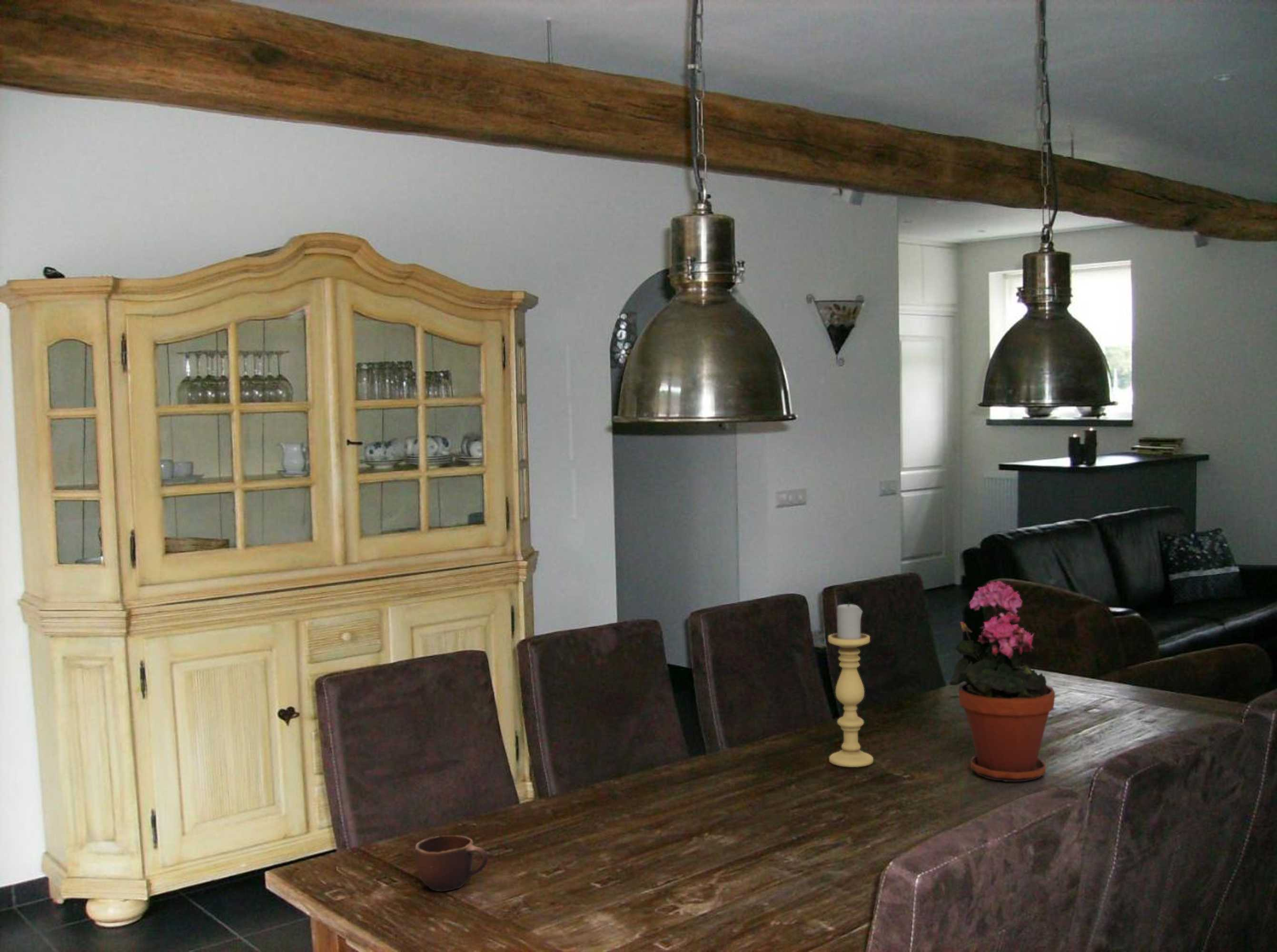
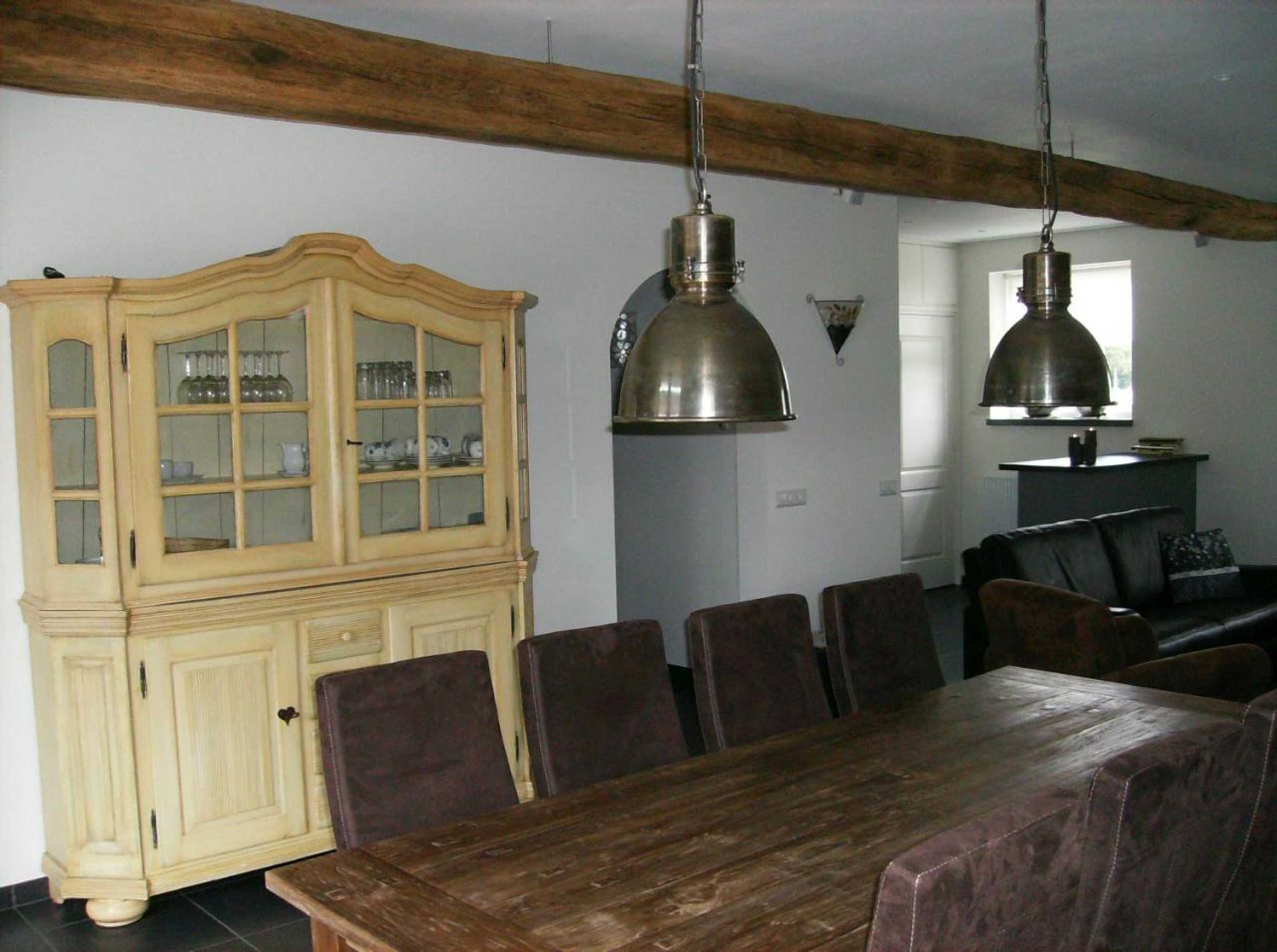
- candle holder [828,601,874,768]
- mug [415,835,489,892]
- potted plant [949,580,1056,783]
